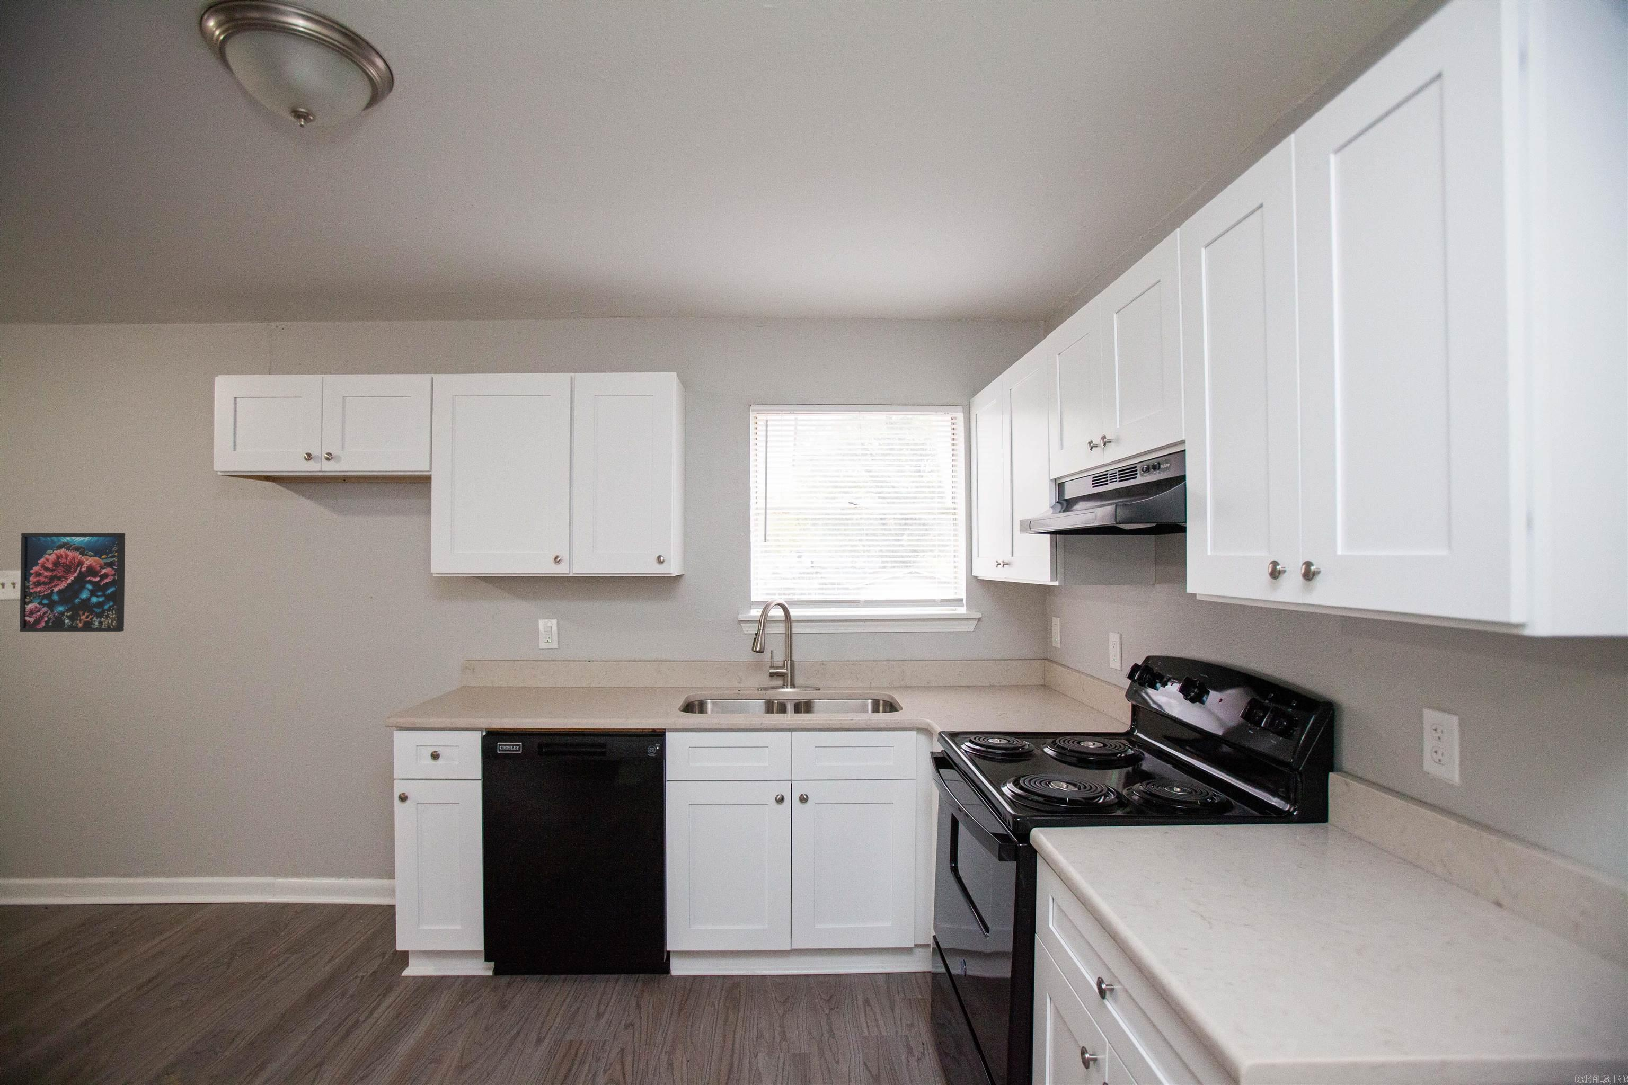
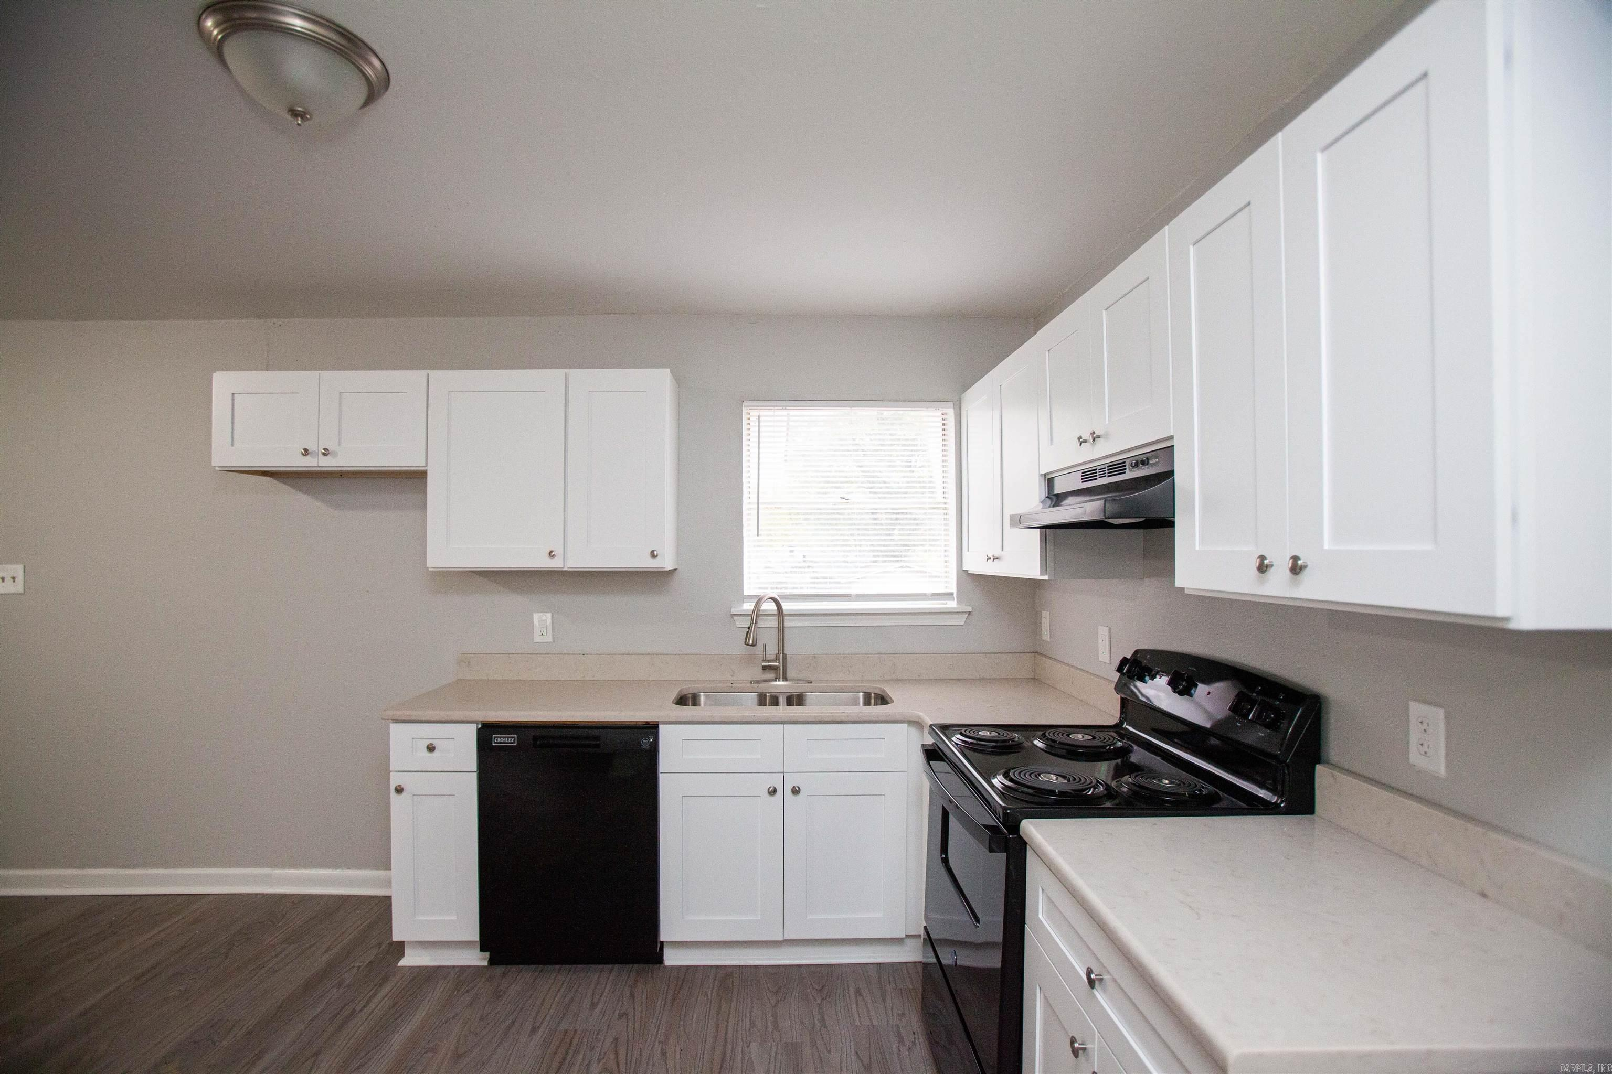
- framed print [19,533,126,632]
